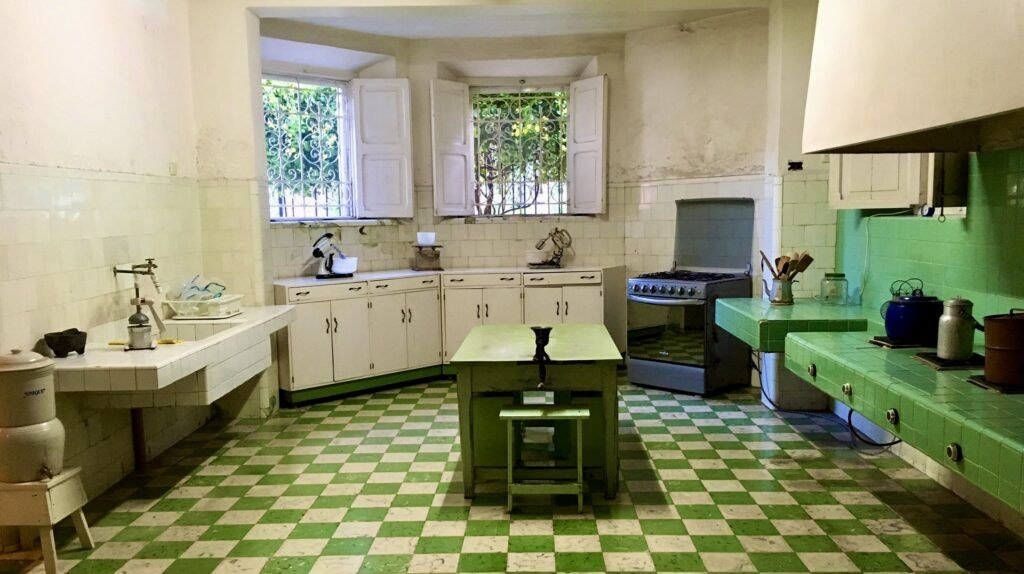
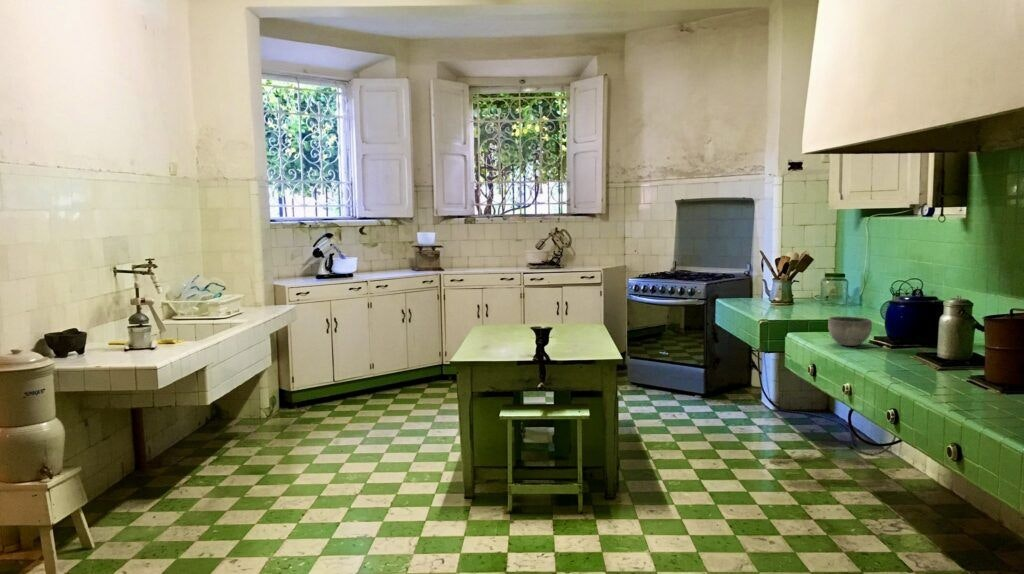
+ bowl [827,316,873,347]
